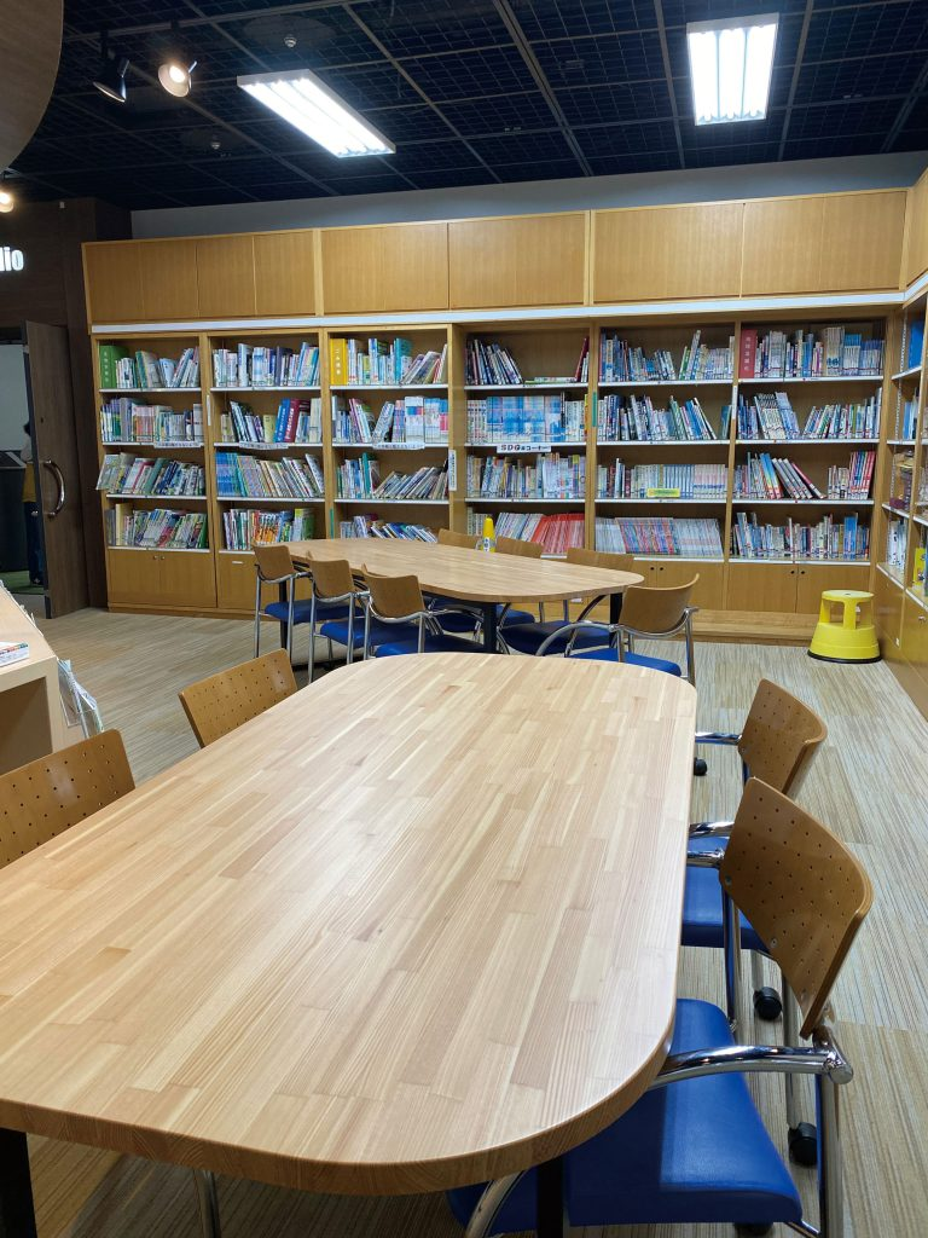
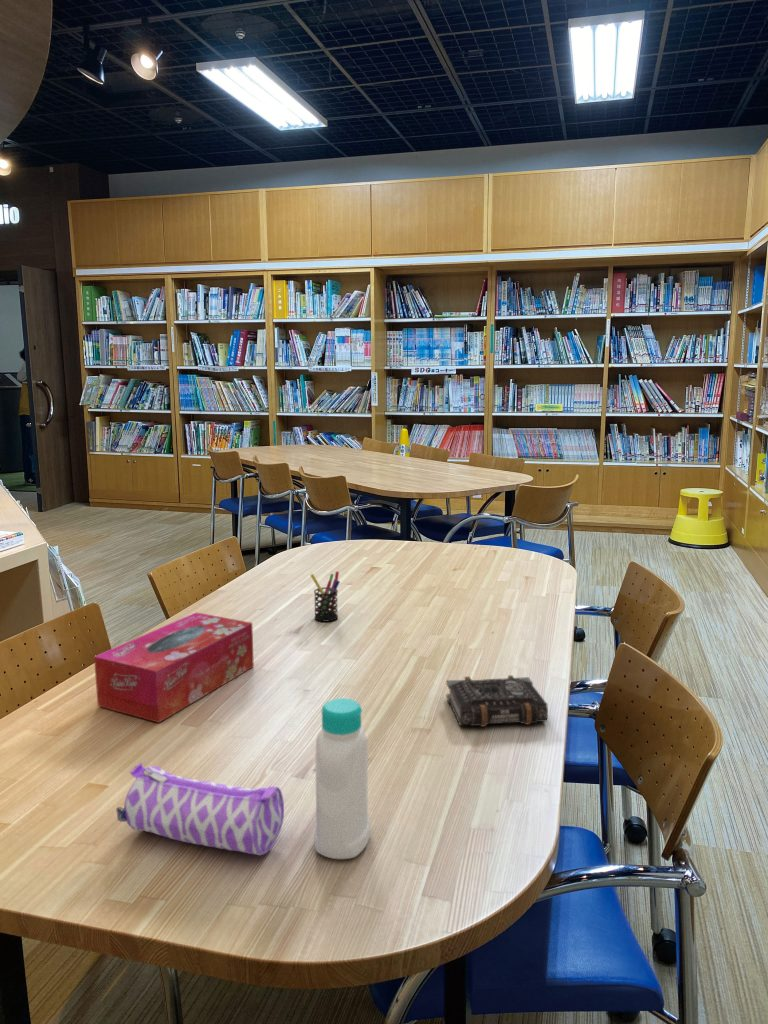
+ book [445,674,549,728]
+ tissue box [93,611,255,724]
+ pen holder [310,570,341,623]
+ pencil case [115,762,285,856]
+ bottle [313,697,371,860]
